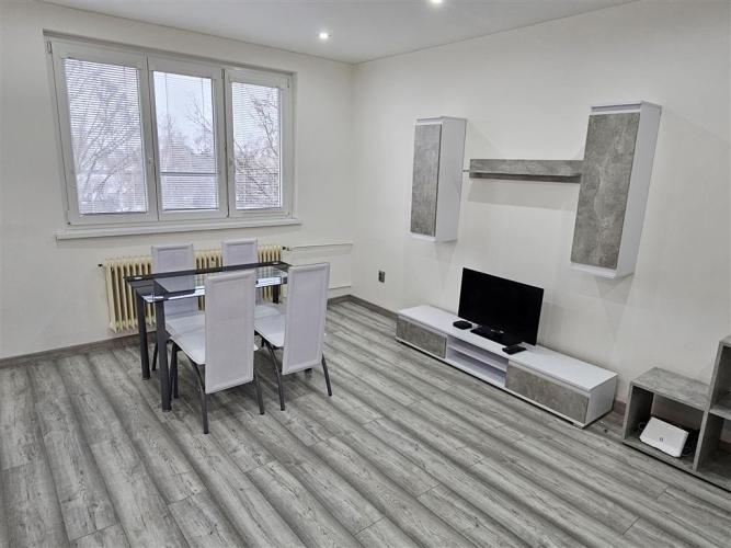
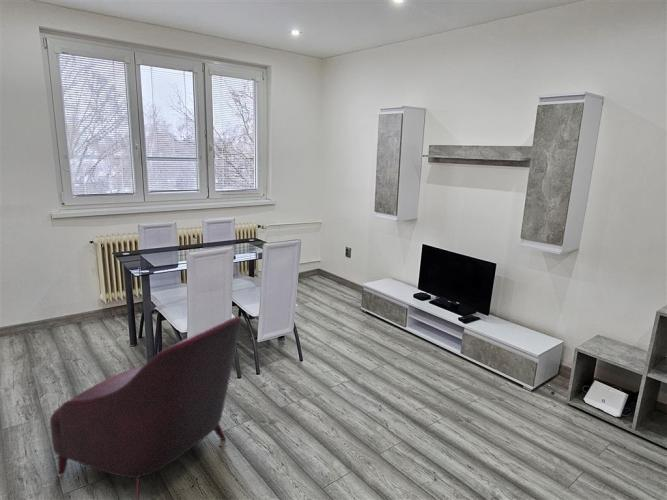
+ armchair [49,316,242,500]
